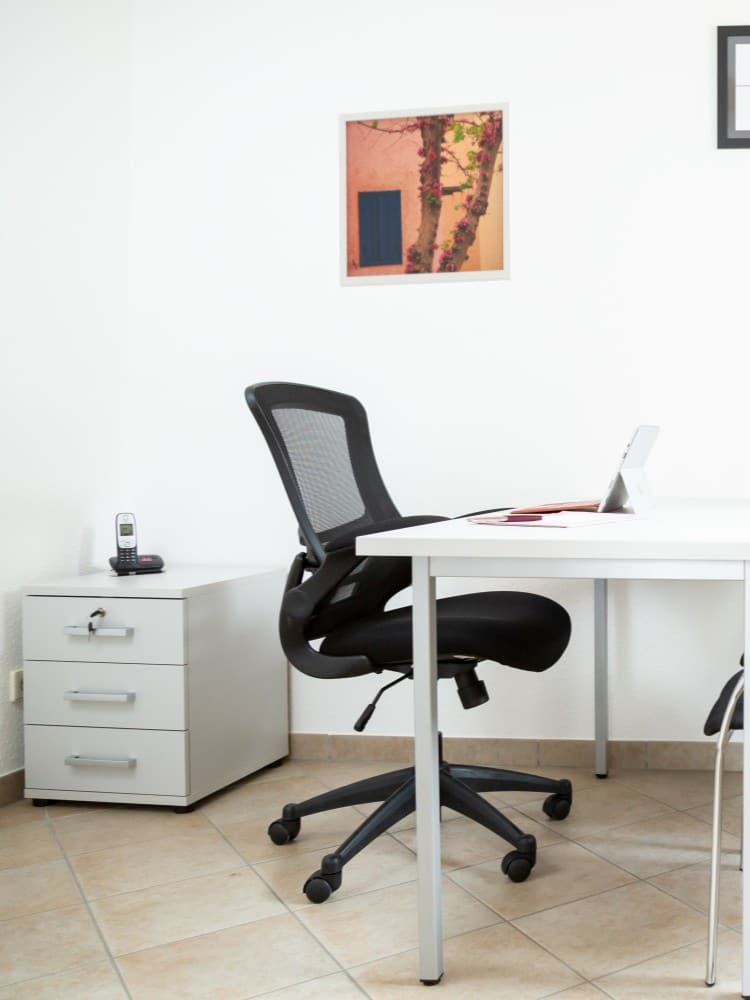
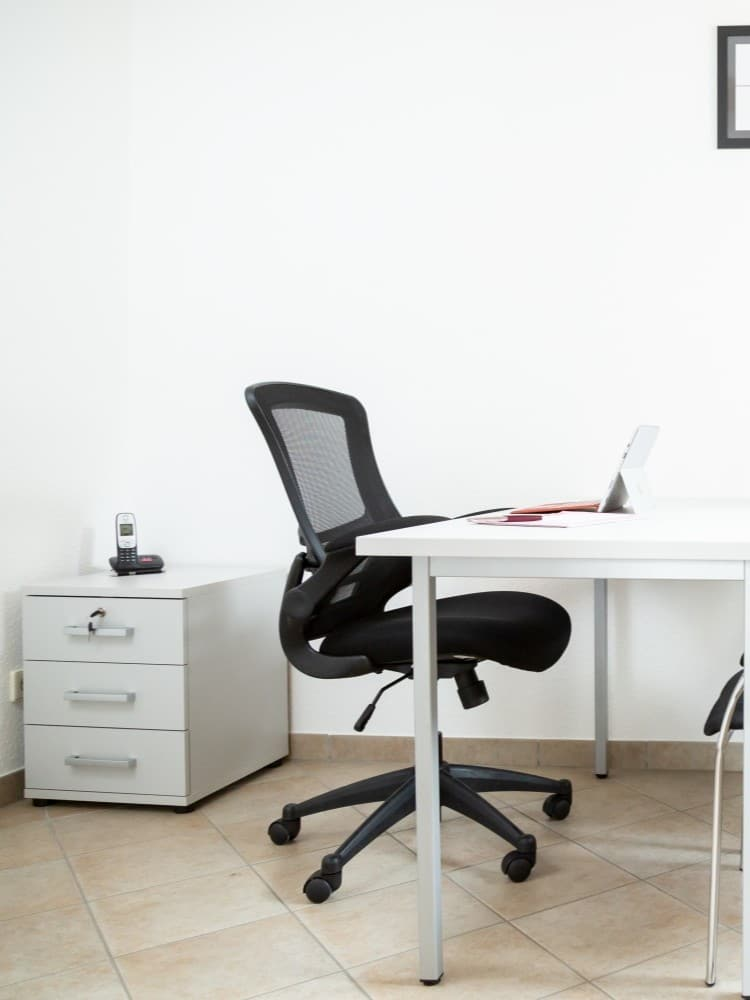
- wall art [338,101,512,288]
